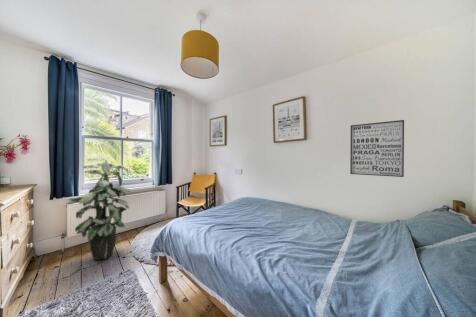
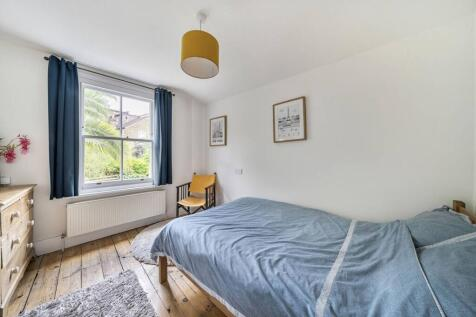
- indoor plant [68,157,131,261]
- wall art [349,119,405,178]
